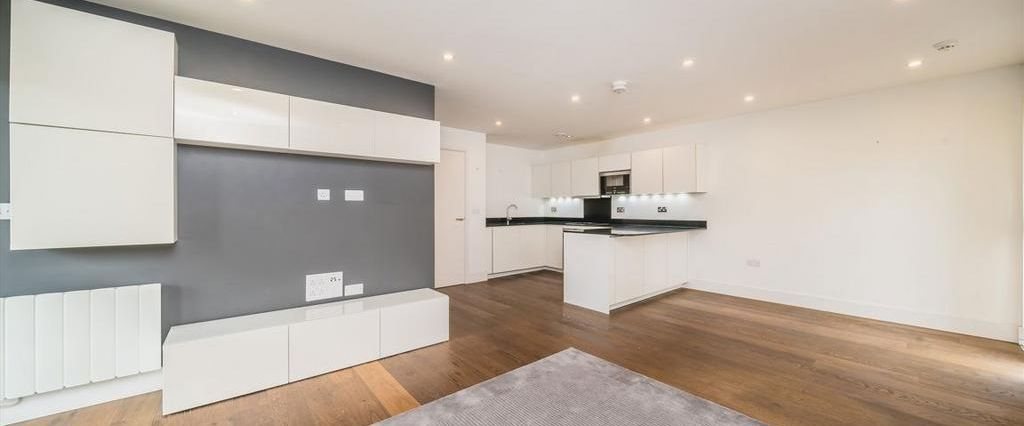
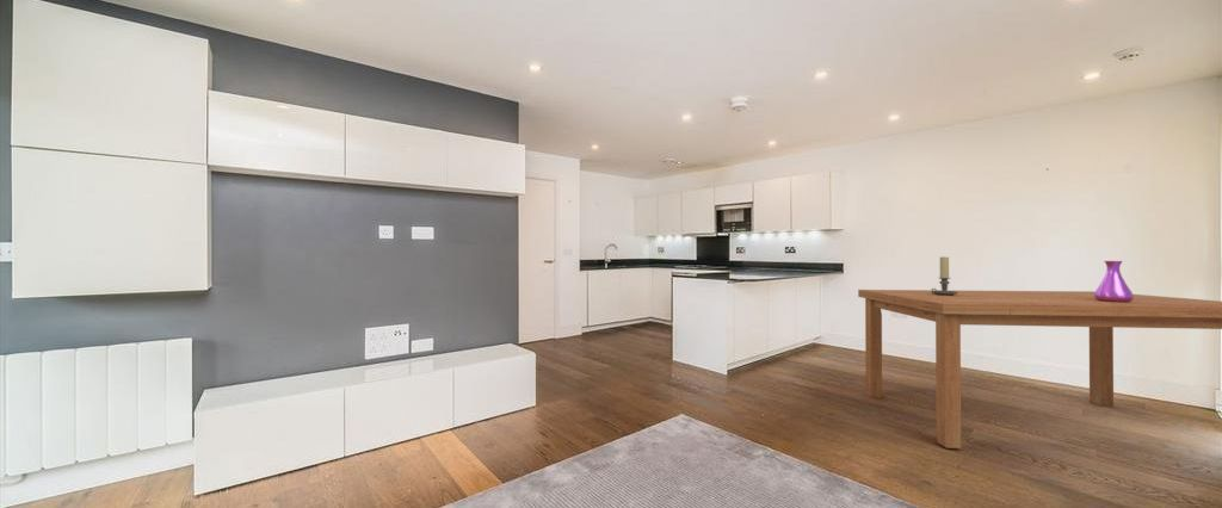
+ dining table [857,289,1222,450]
+ vase [1094,260,1134,302]
+ candle holder [931,256,958,296]
